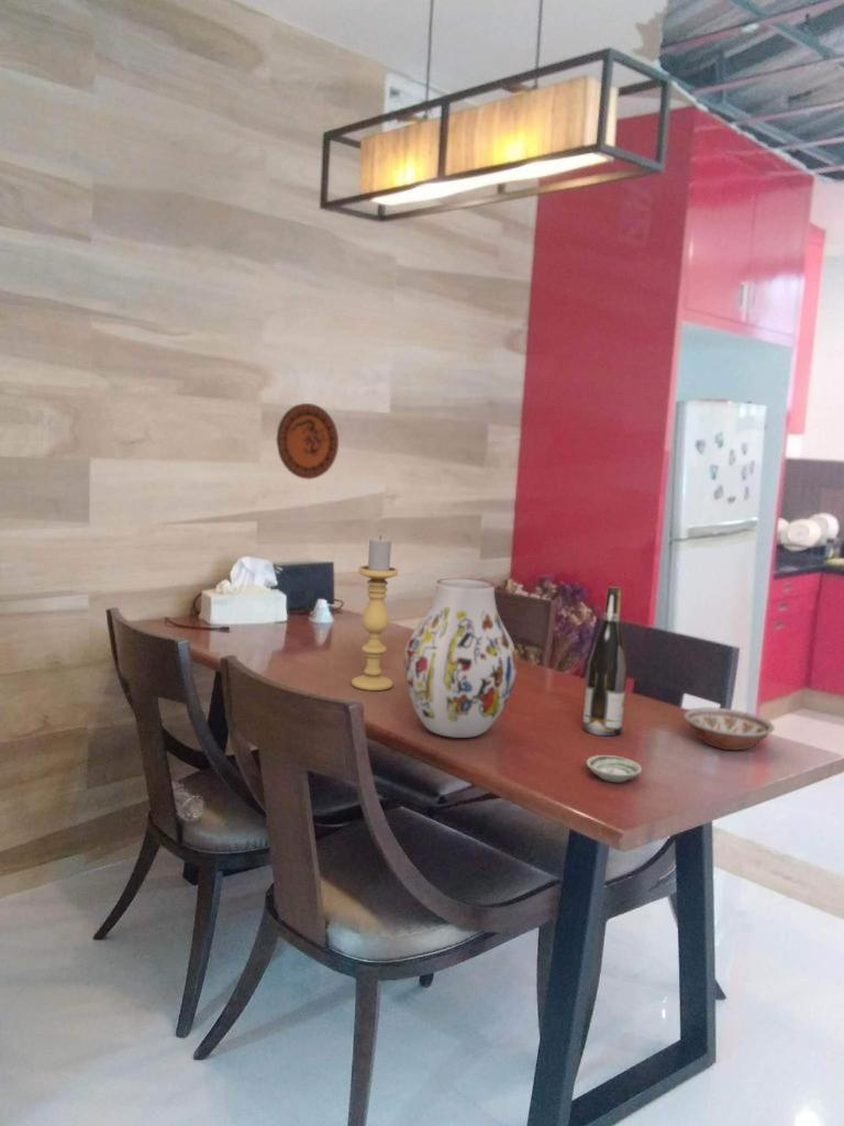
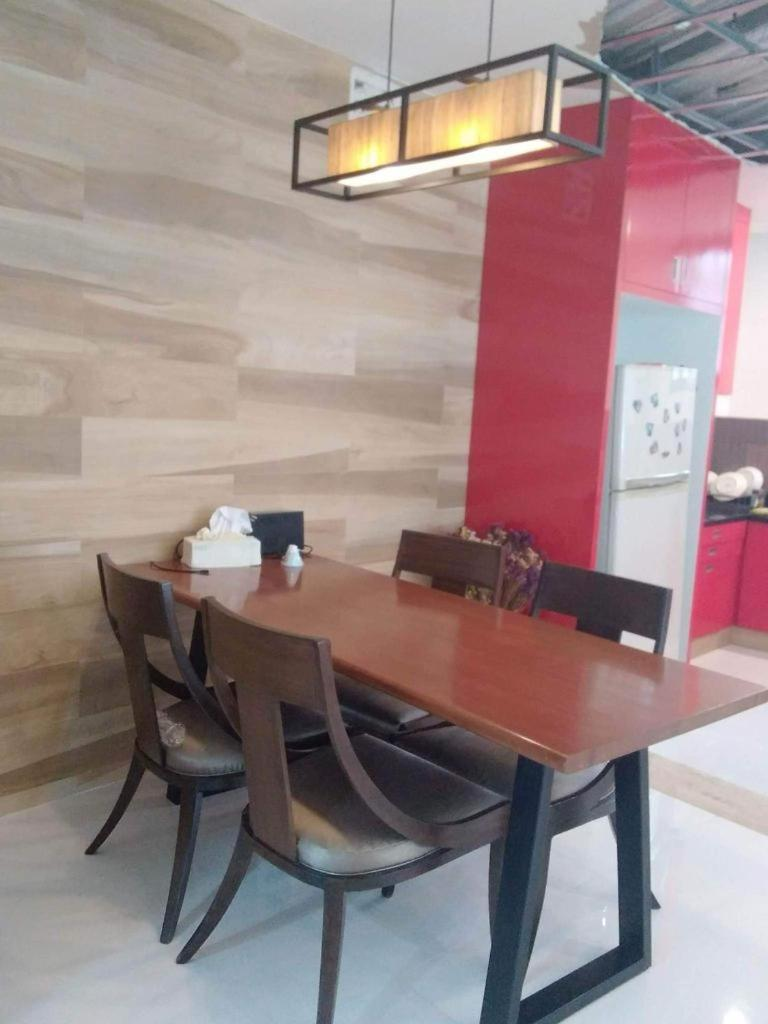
- decorative plate [276,402,340,481]
- wine bottle [581,585,629,737]
- bowl [682,706,776,751]
- vase [402,577,518,739]
- candle holder [351,534,399,692]
- saucer [586,754,643,783]
